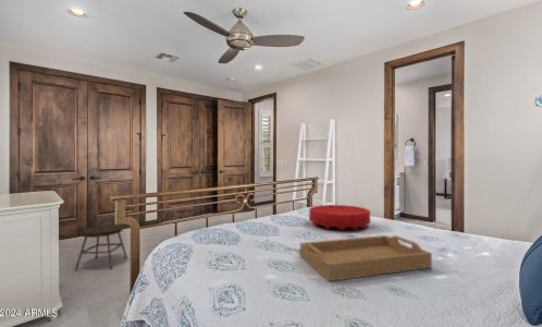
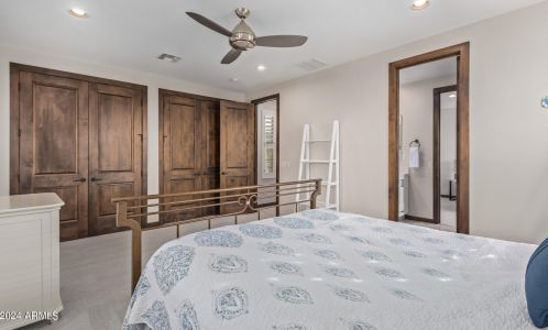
- cushion [308,204,371,231]
- serving tray [299,234,433,282]
- stool [74,223,128,271]
